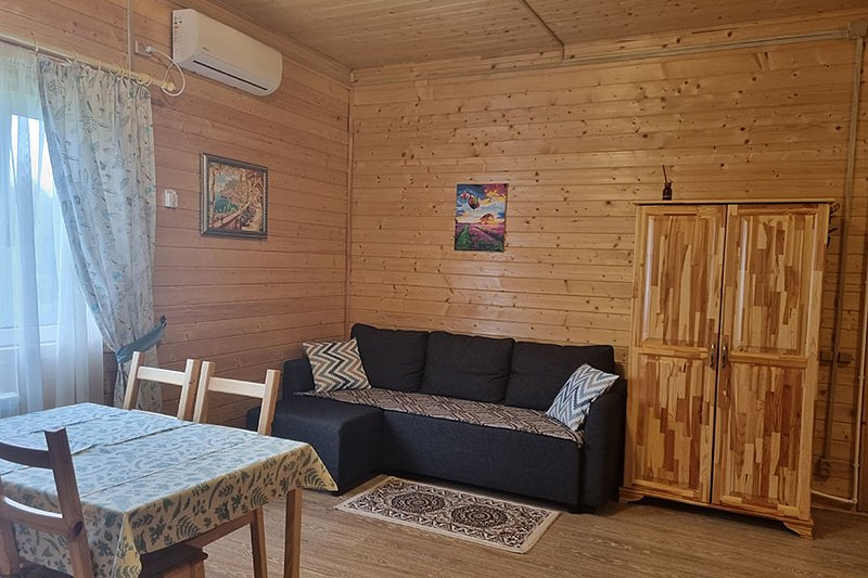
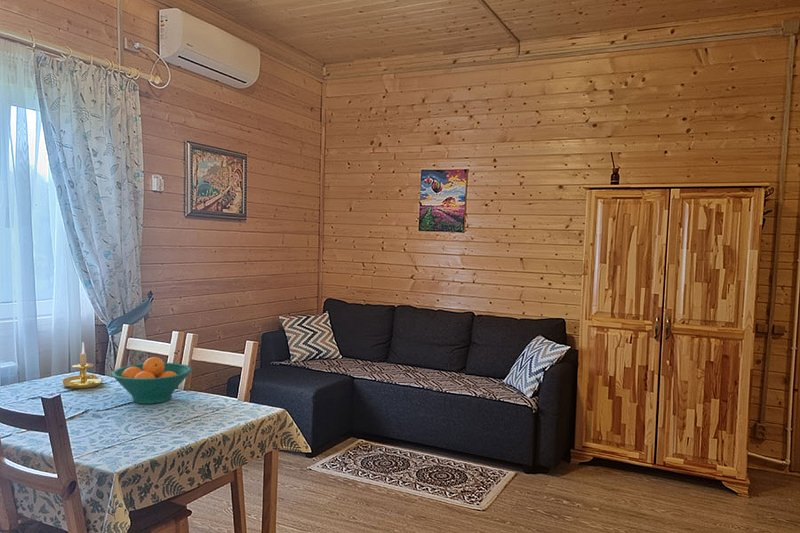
+ candle holder [61,341,104,389]
+ fruit bowl [111,356,193,405]
